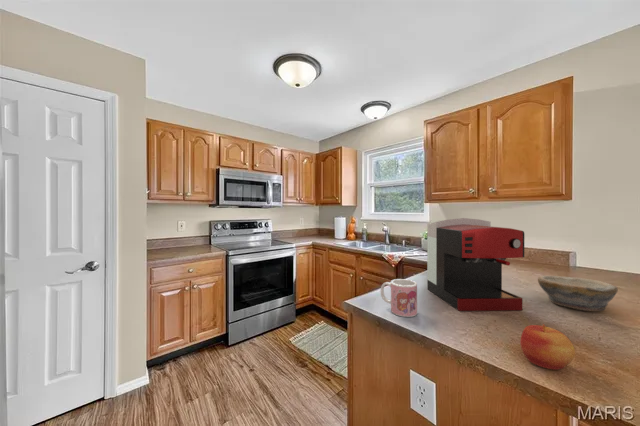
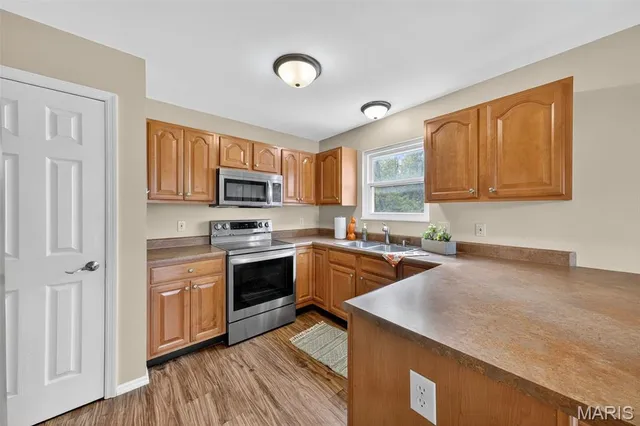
- apple [519,323,576,371]
- bowl [537,275,619,312]
- coffee maker [426,217,525,312]
- mug [380,278,418,318]
